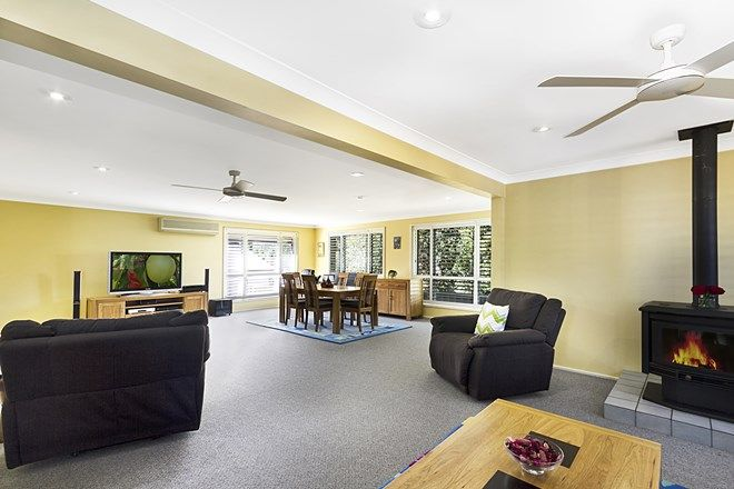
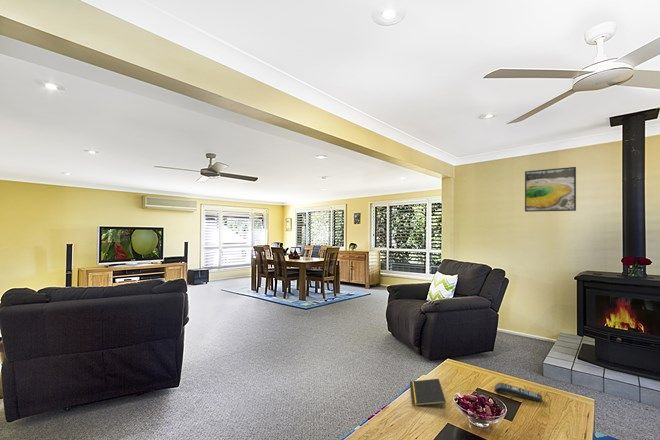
+ remote control [494,382,543,403]
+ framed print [524,166,577,213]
+ notepad [409,378,447,407]
